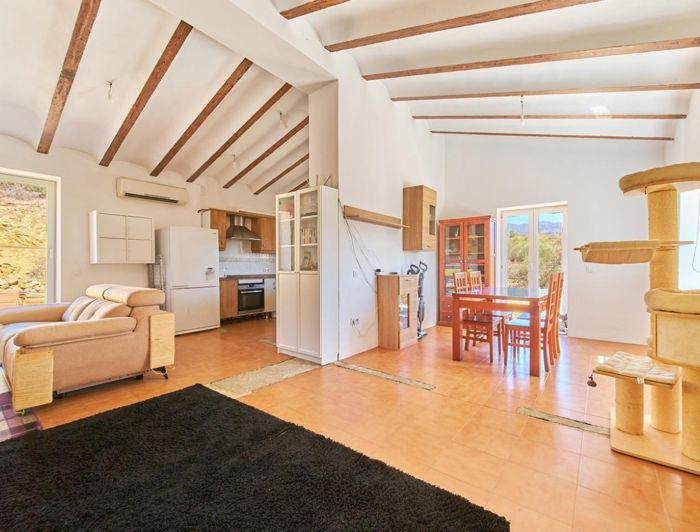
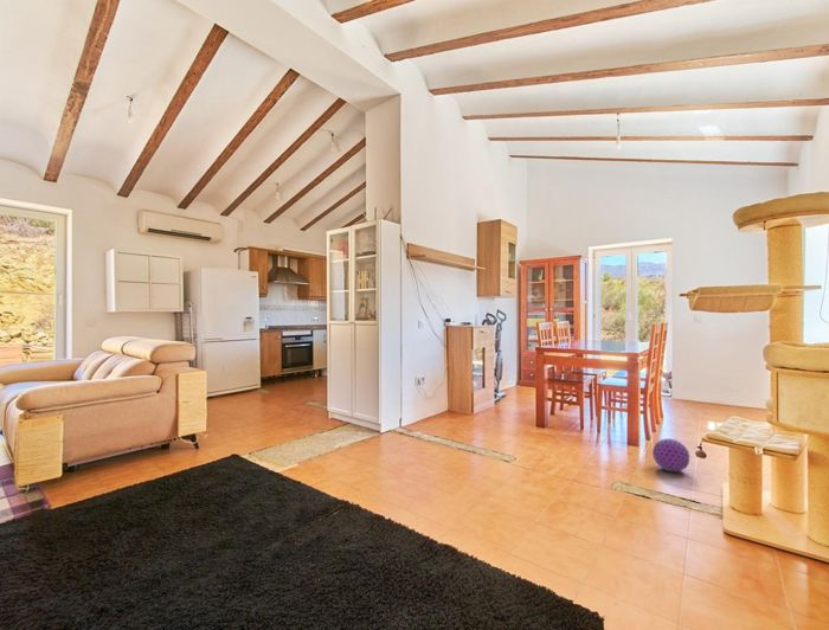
+ ball [651,438,690,472]
